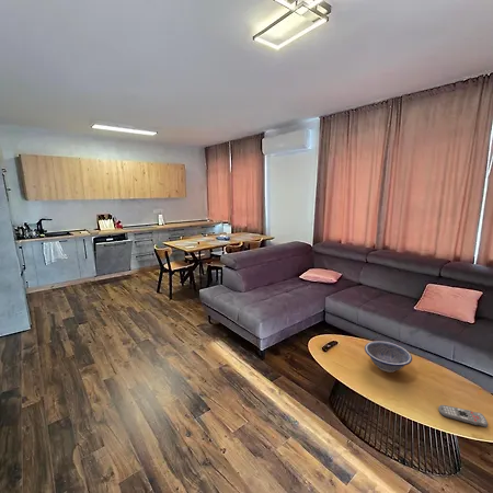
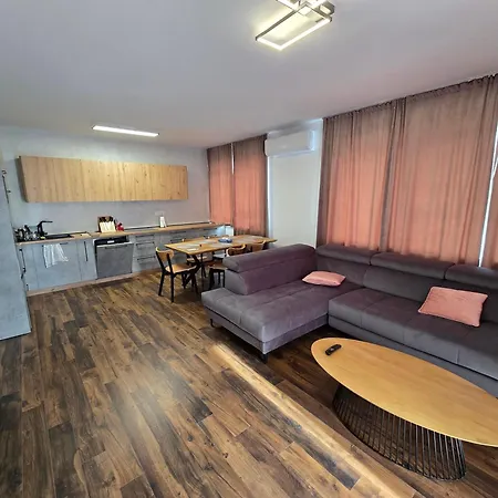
- remote control [437,404,489,428]
- decorative bowl [364,340,413,374]
